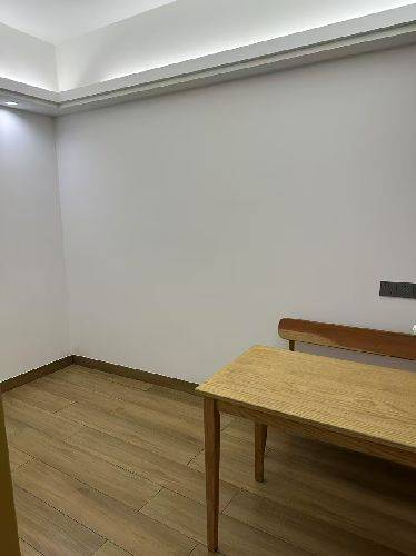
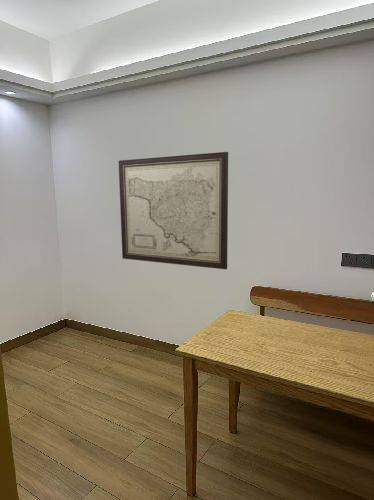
+ wall art [118,151,229,270]
